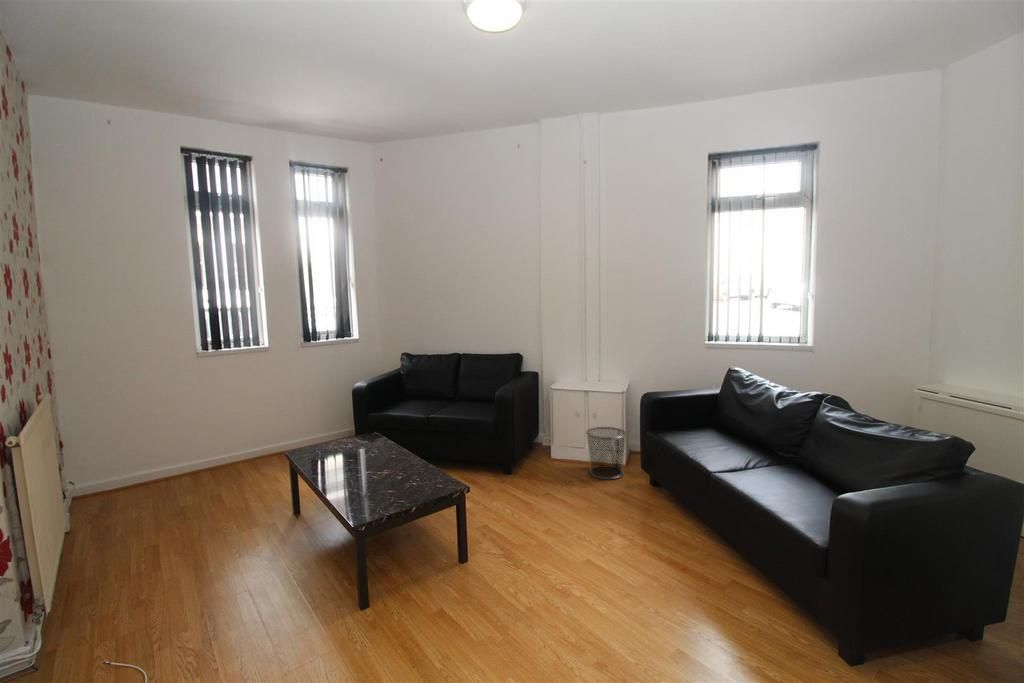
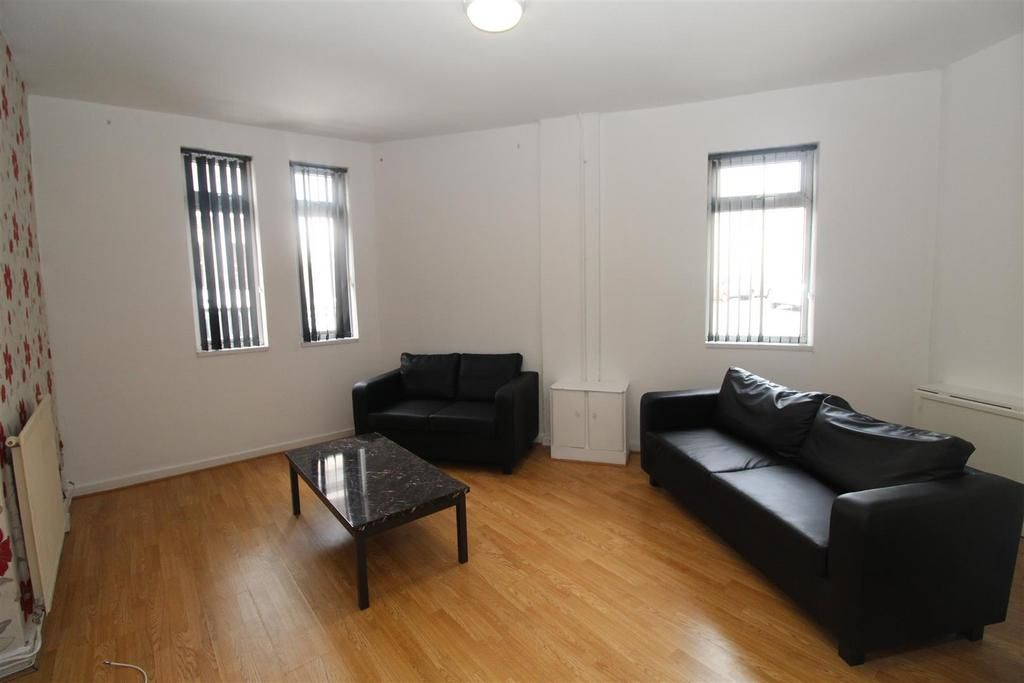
- waste bin [585,426,627,480]
